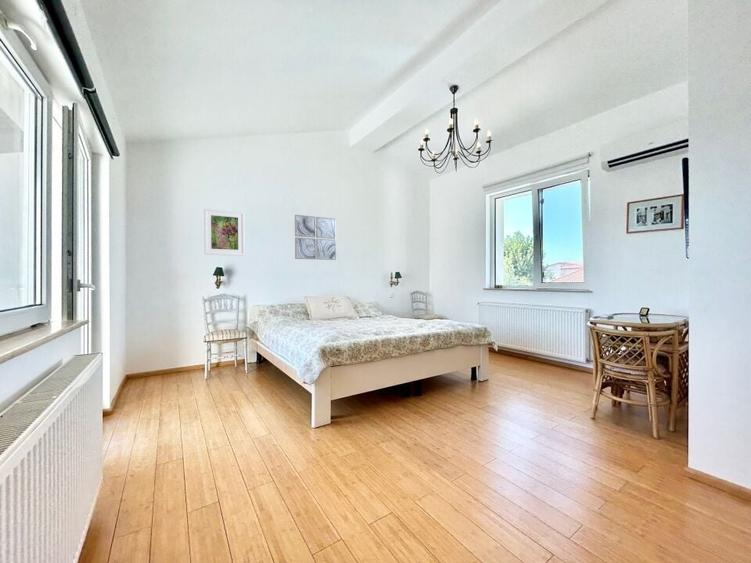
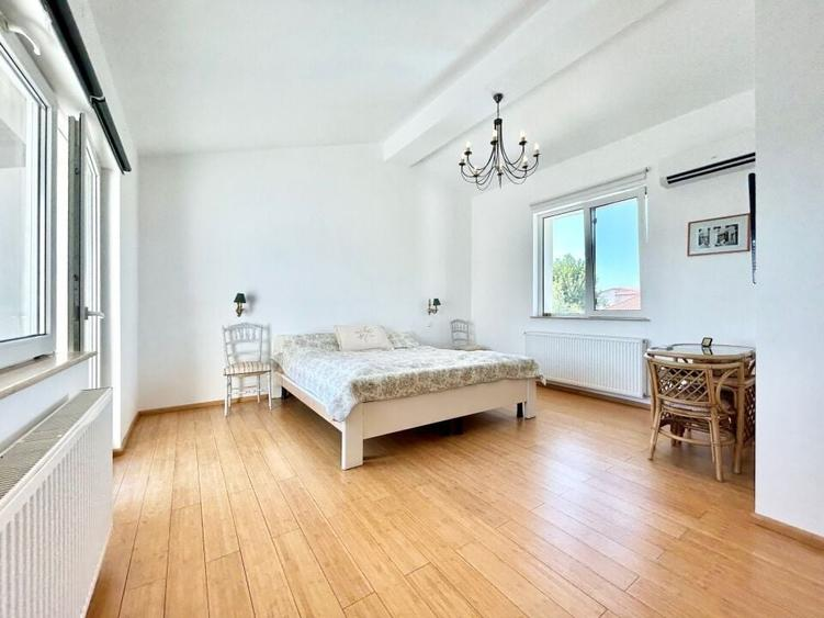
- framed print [203,208,246,257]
- wall art [294,214,337,261]
